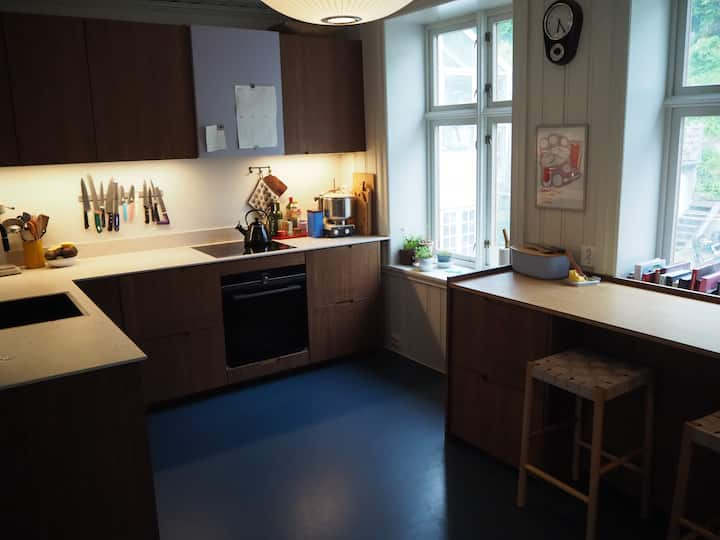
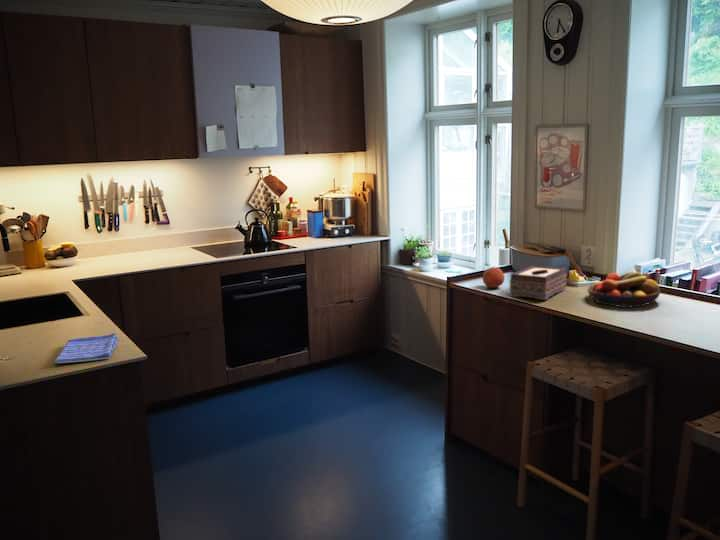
+ dish towel [54,332,119,364]
+ tissue box [509,265,568,301]
+ fruit bowl [587,268,661,308]
+ fruit [482,266,505,289]
